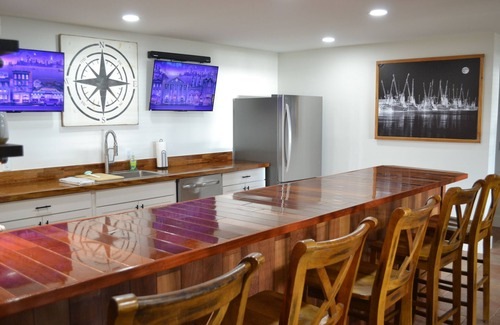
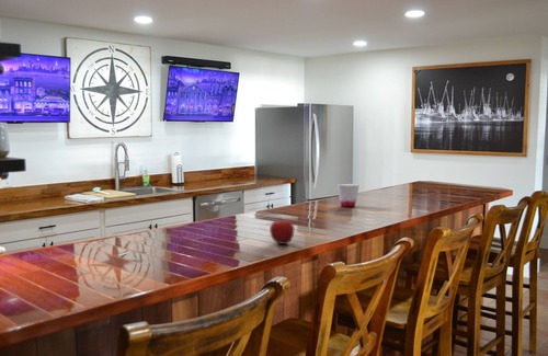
+ fruit [269,217,295,245]
+ cup [336,183,361,208]
